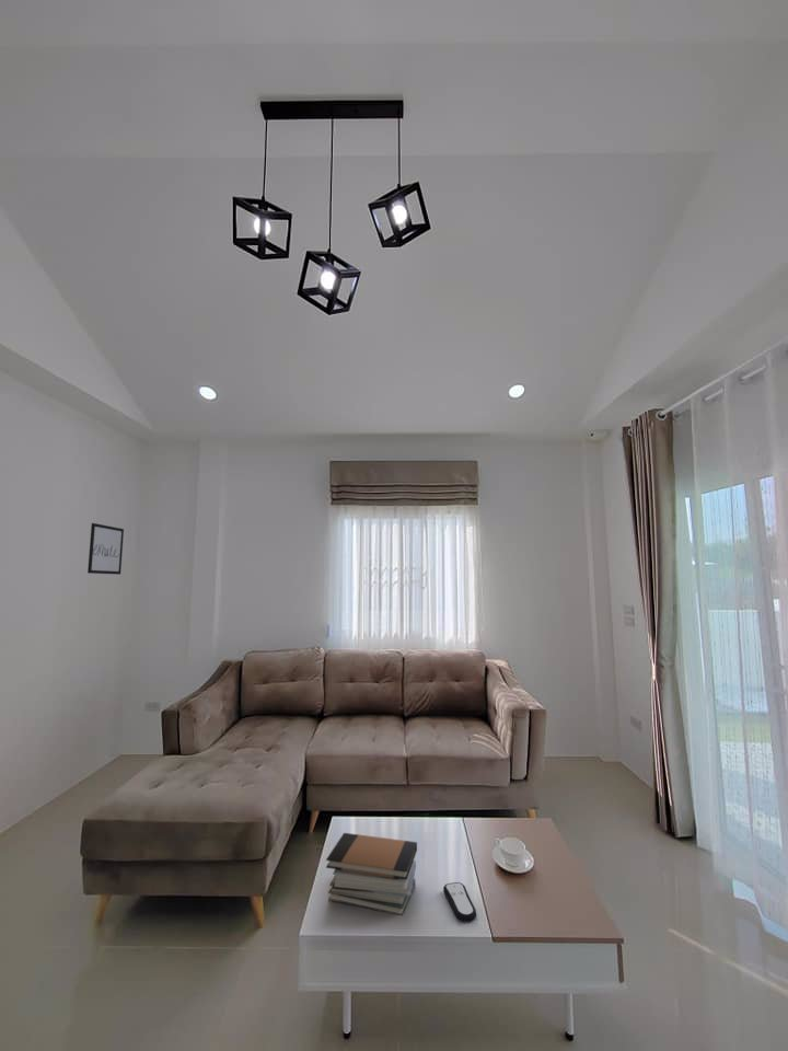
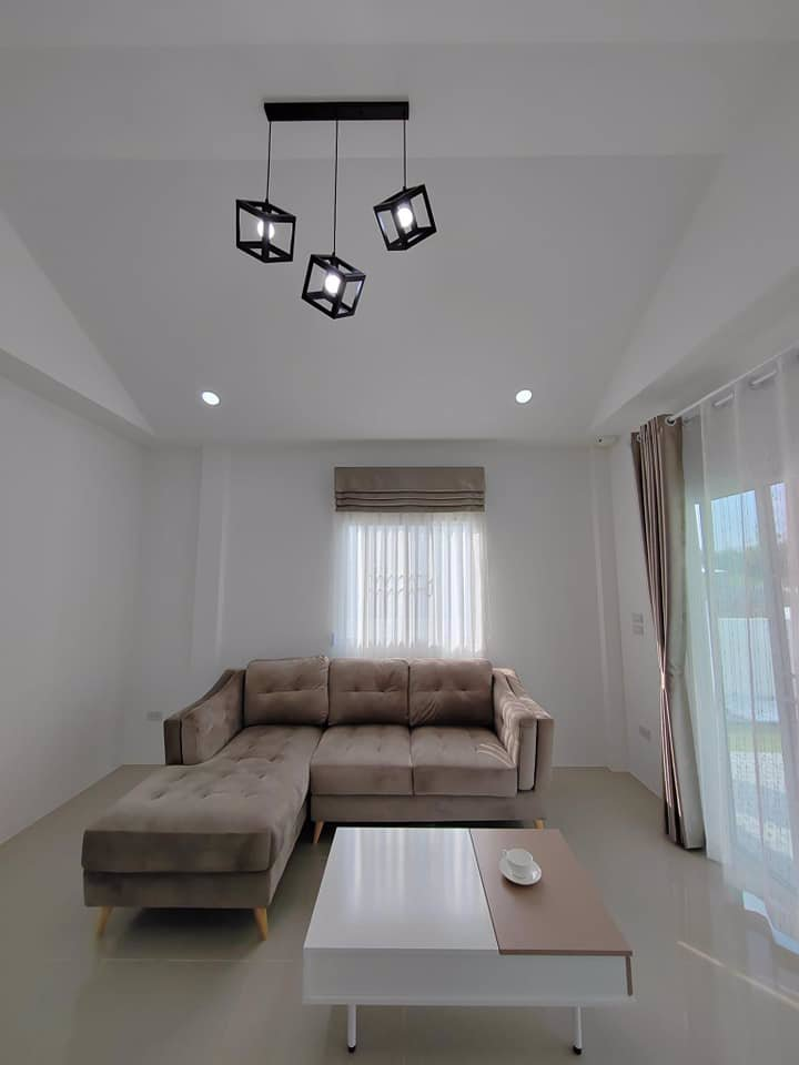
- book stack [325,832,418,916]
- remote control [442,881,477,923]
- wall art [86,522,125,575]
